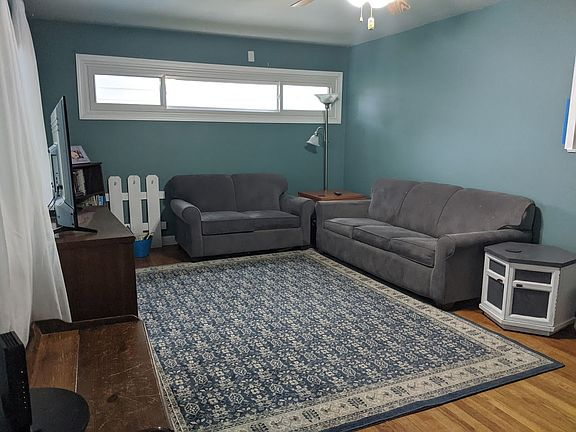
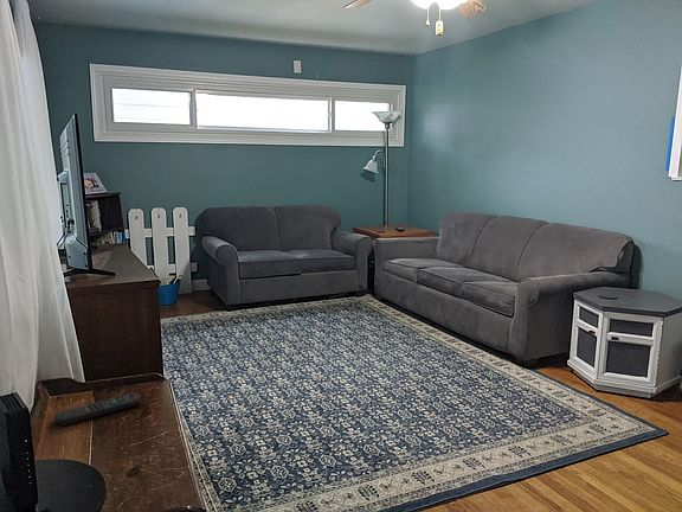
+ remote control [54,392,142,427]
